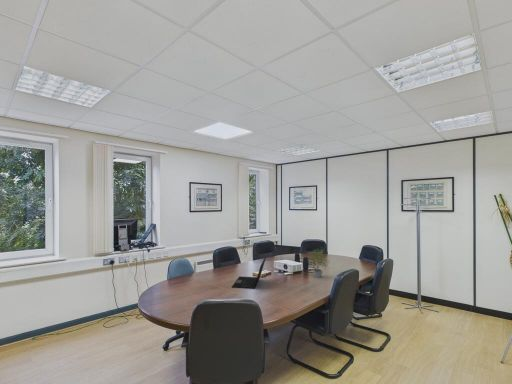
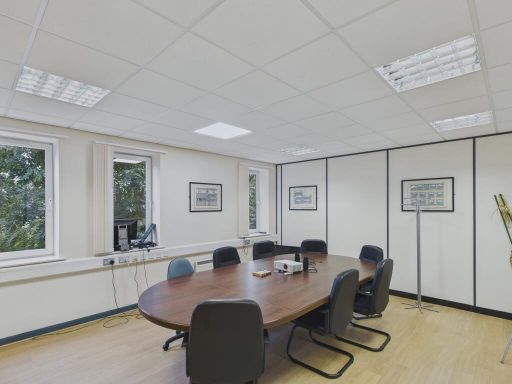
- potted plant [306,246,330,279]
- laptop [230,257,267,290]
